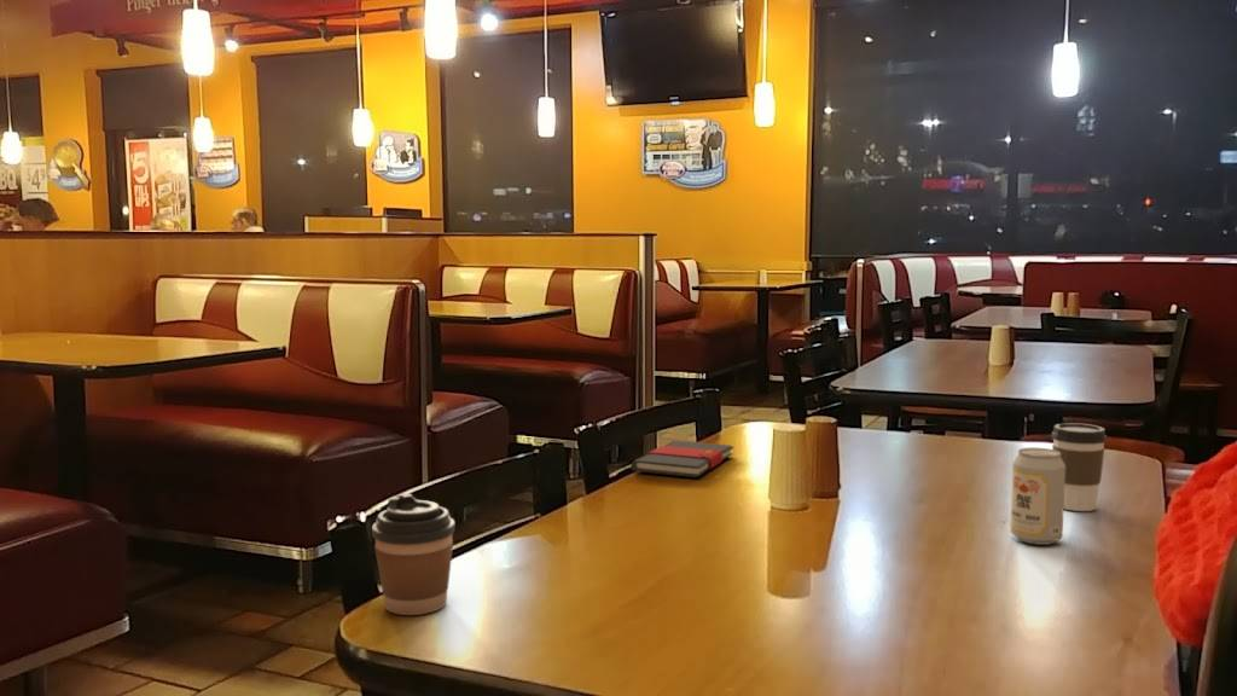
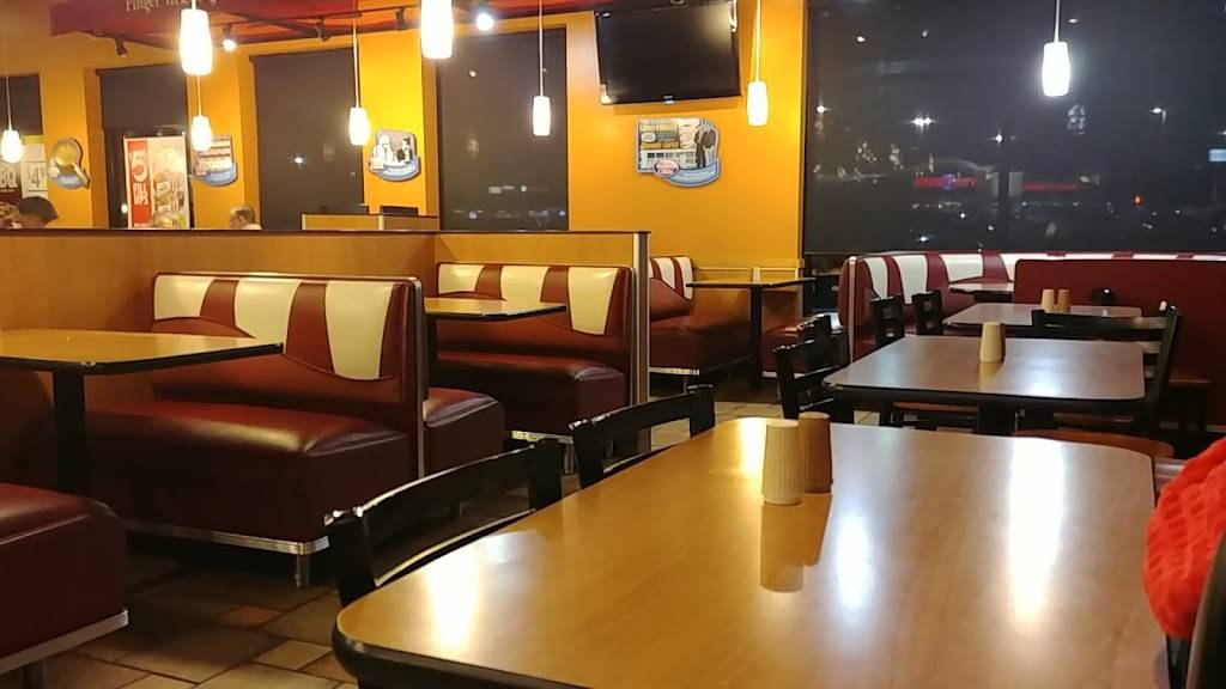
- book [629,440,736,478]
- coffee cup [1050,422,1108,512]
- beverage can [1010,447,1065,546]
- coffee cup [371,493,457,616]
